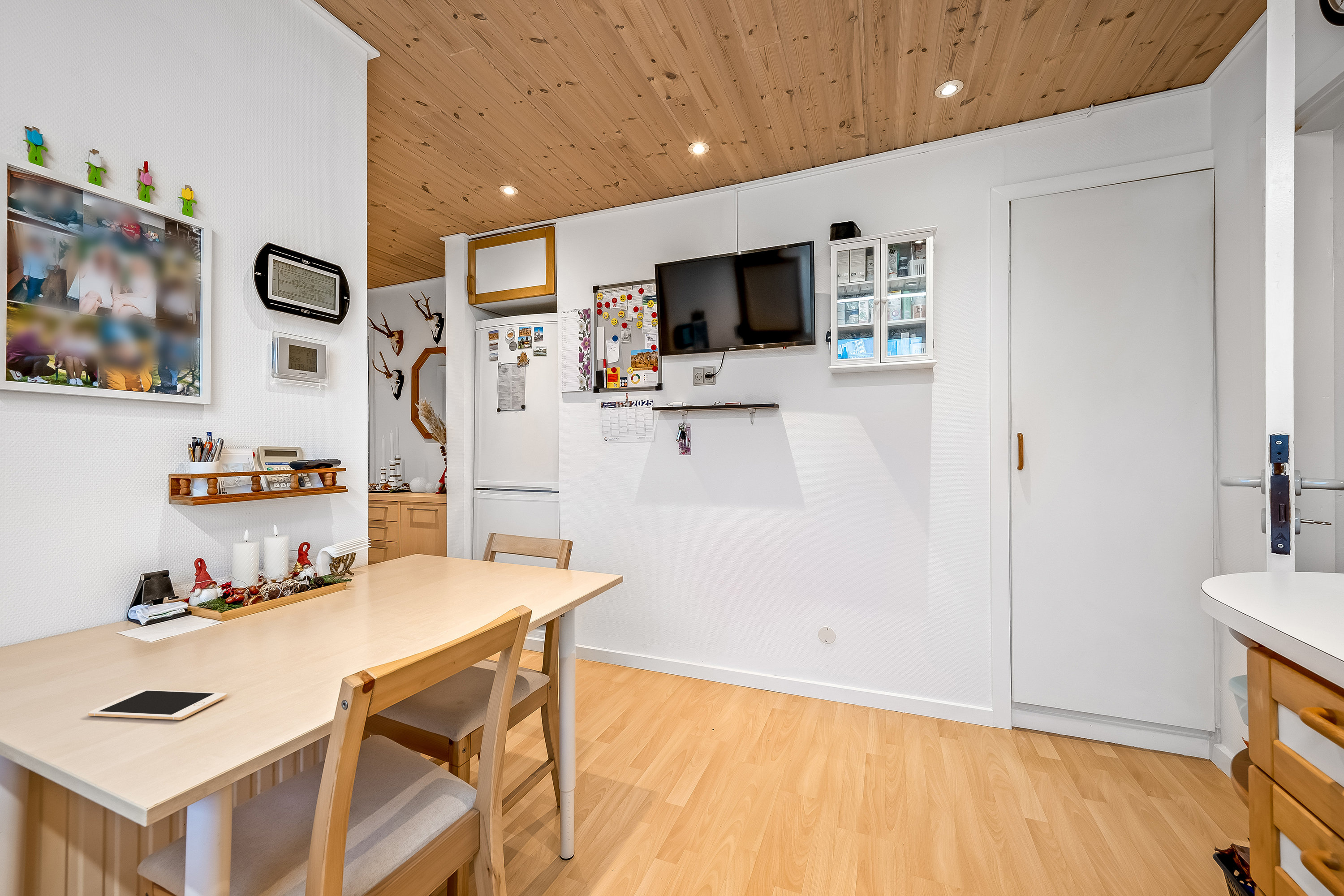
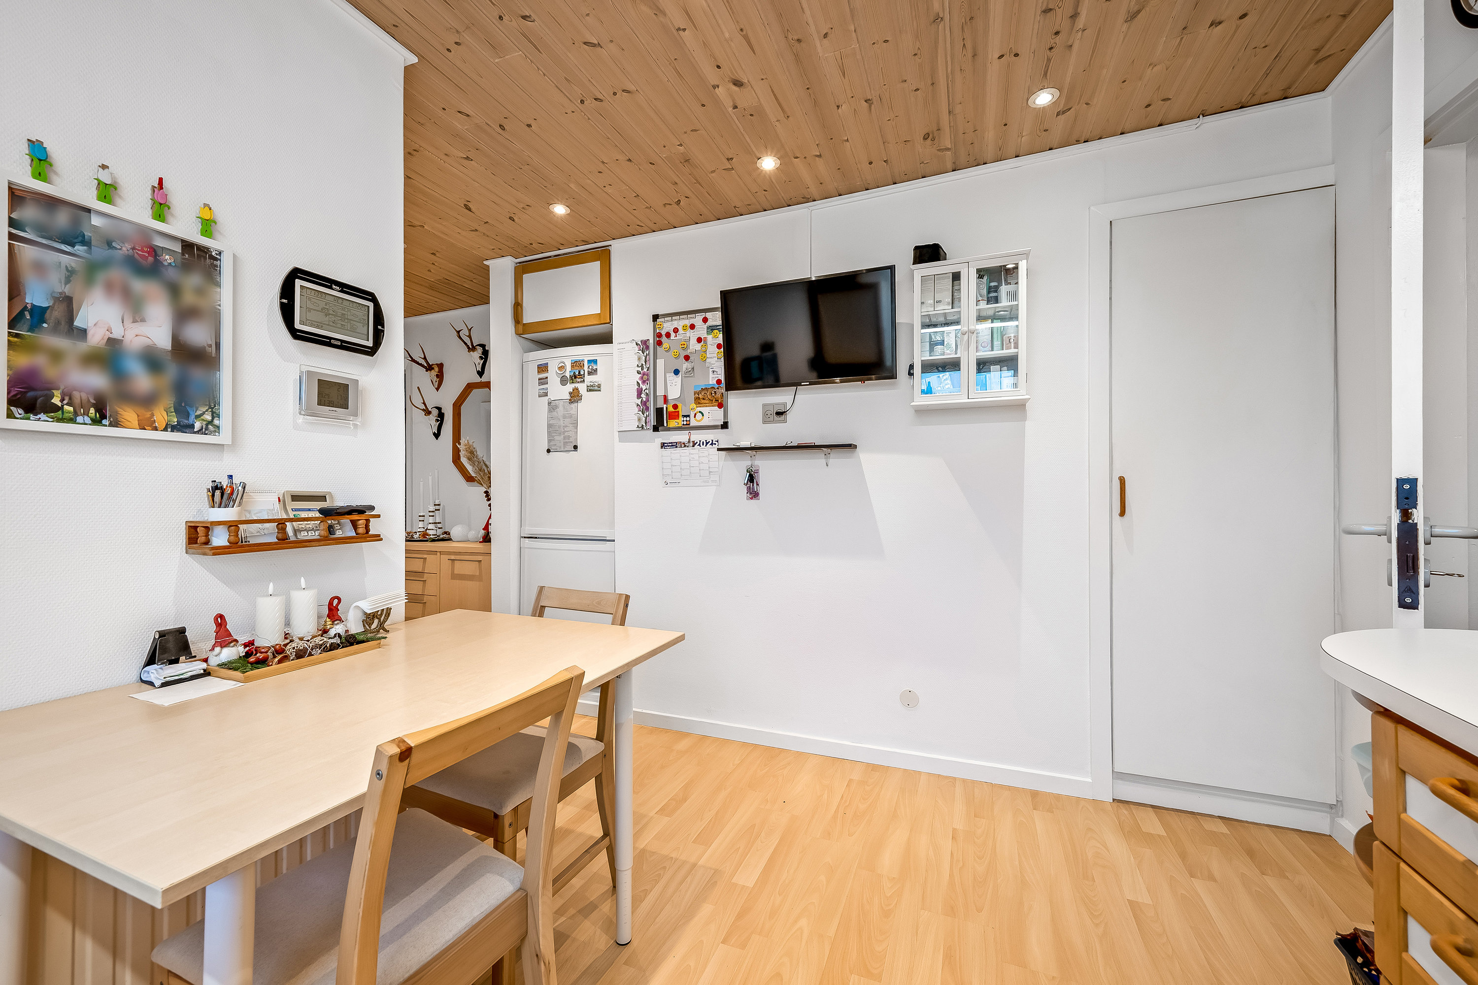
- cell phone [88,689,228,720]
